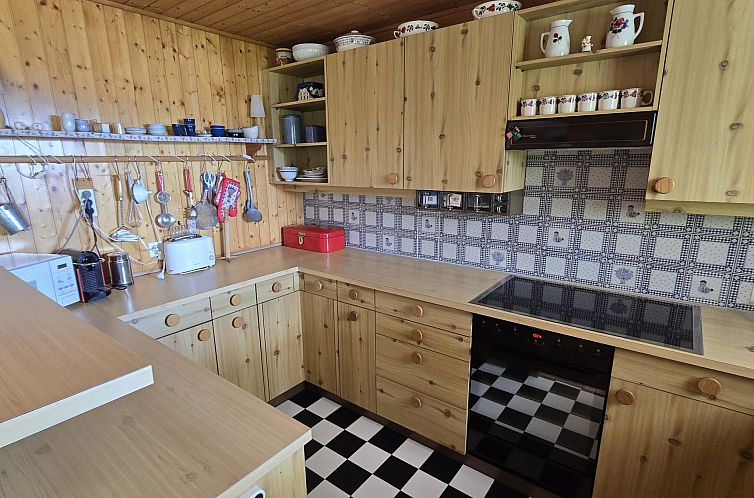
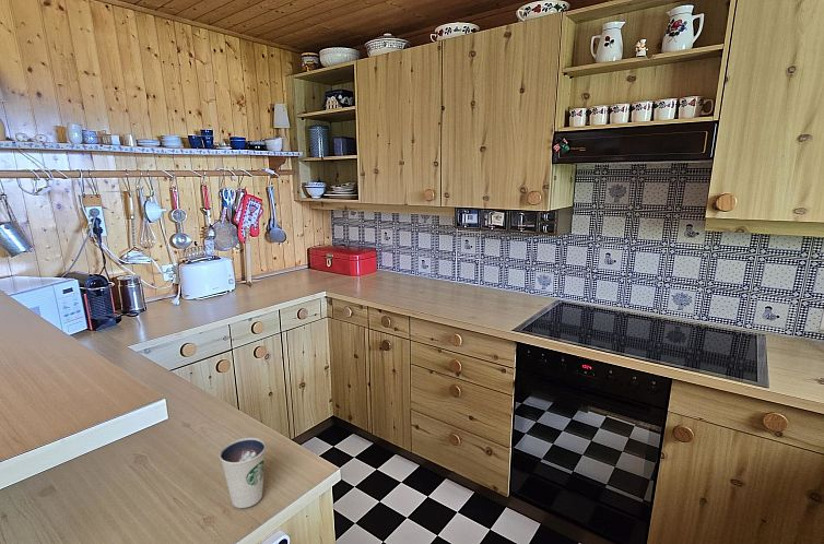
+ dixie cup [219,437,267,509]
